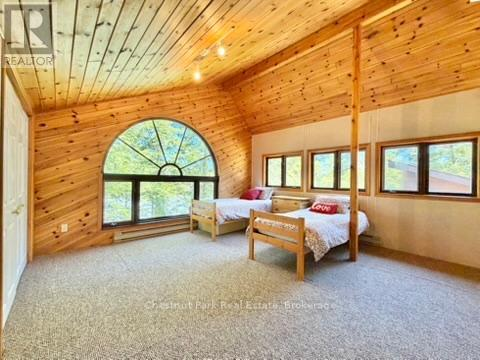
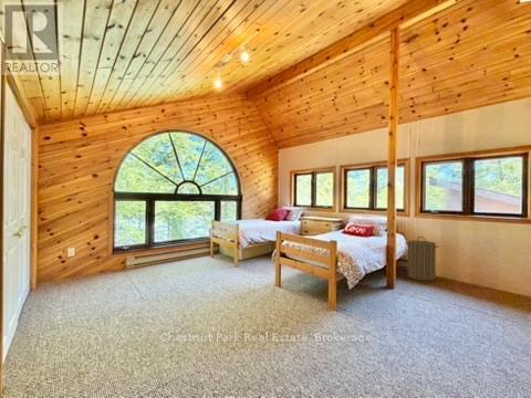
+ laundry hamper [405,235,440,282]
